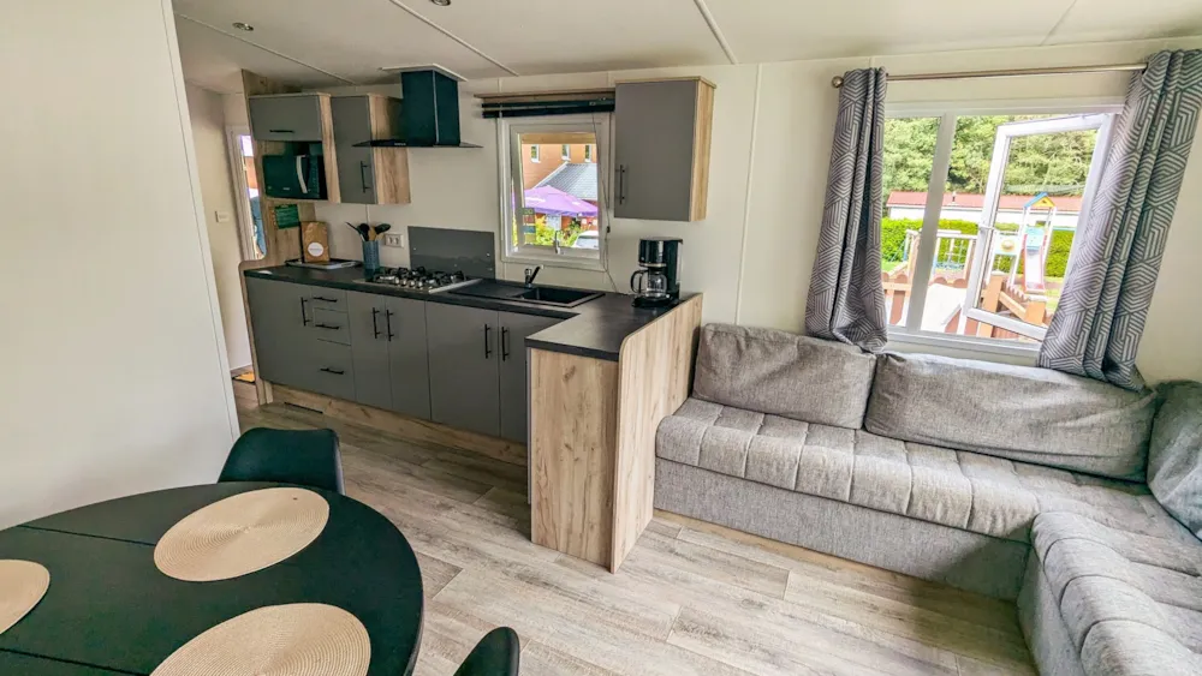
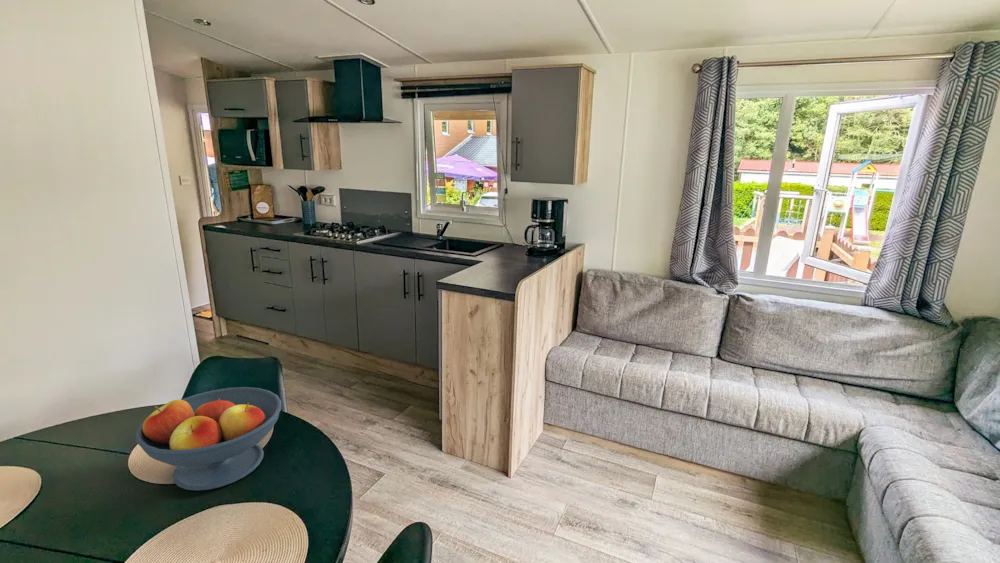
+ fruit bowl [135,386,282,492]
